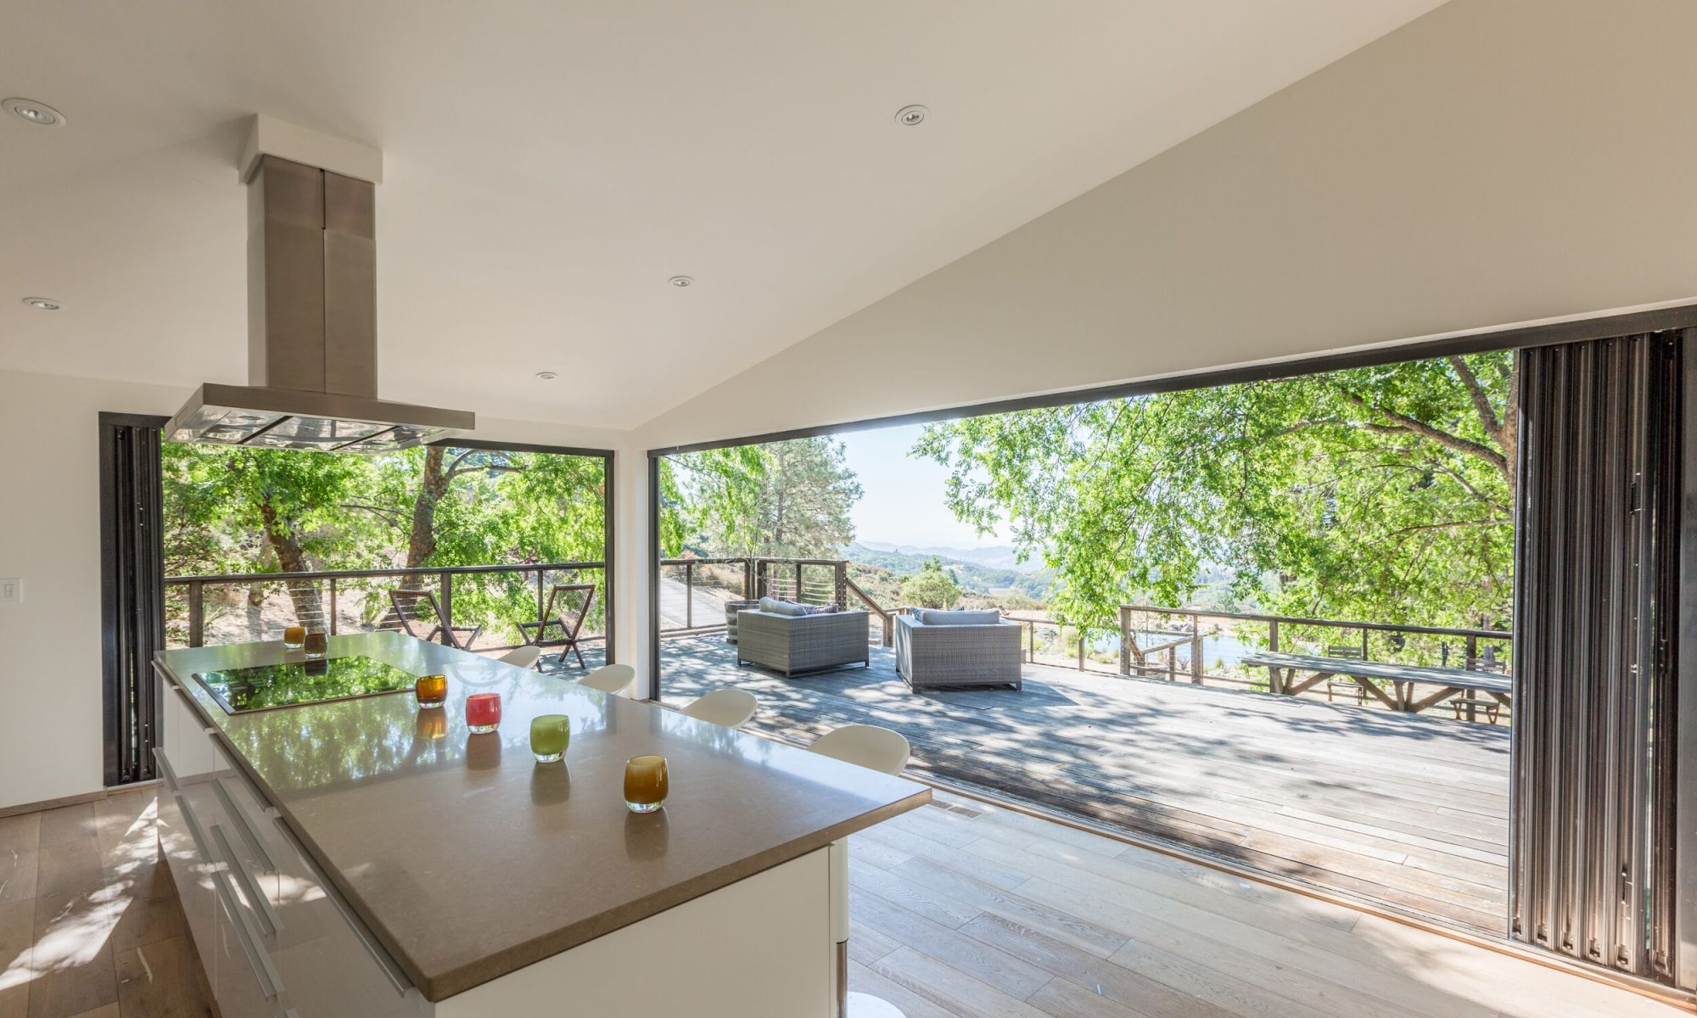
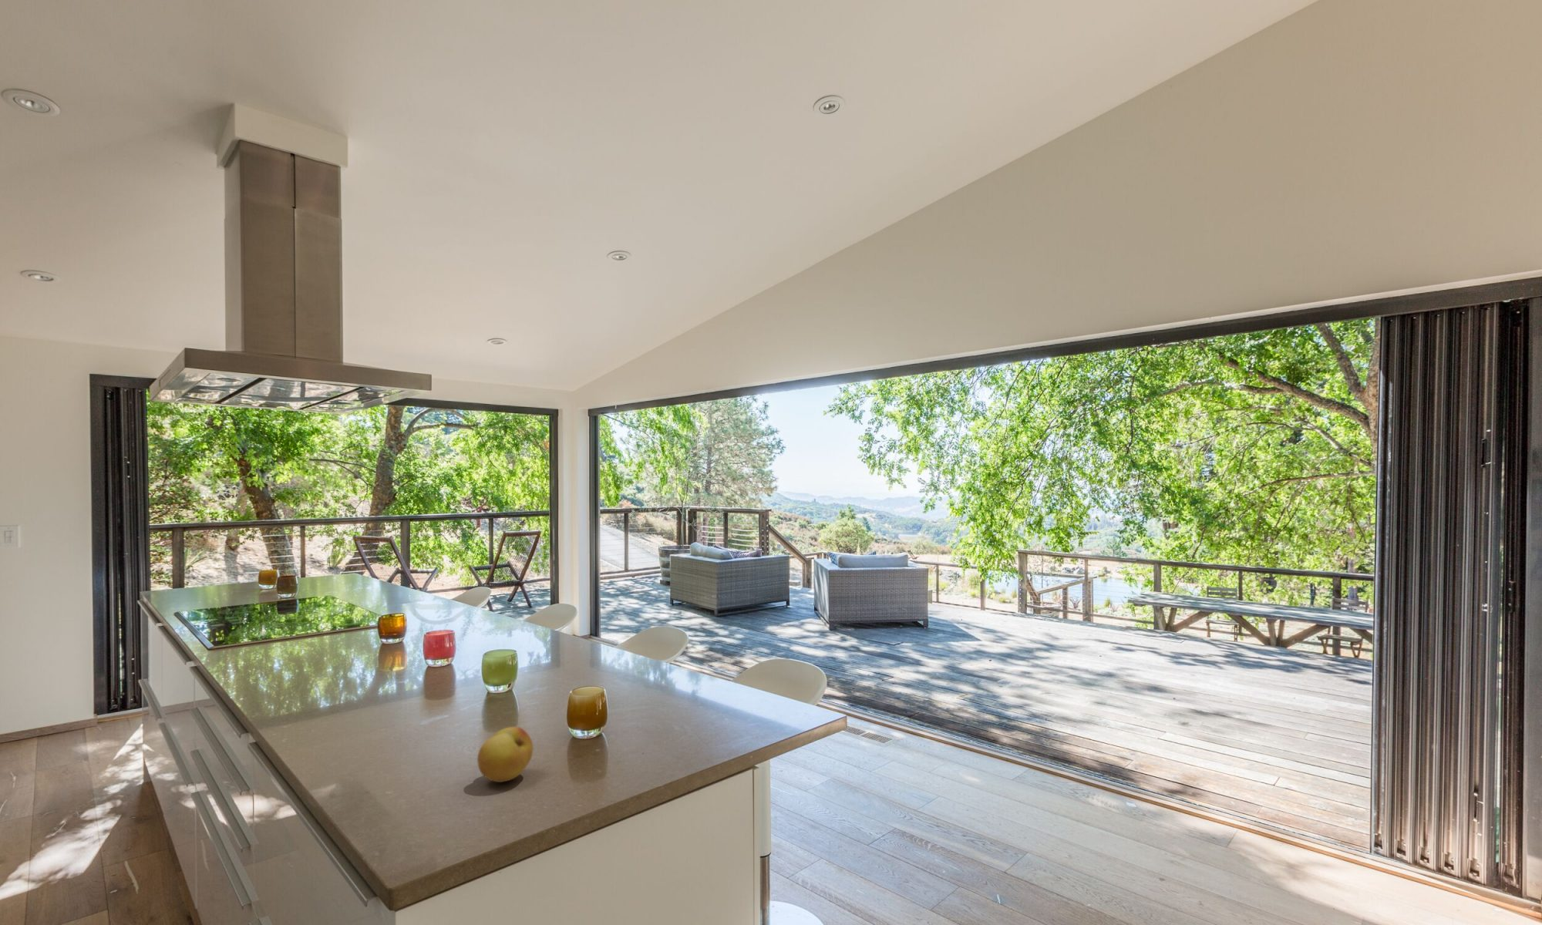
+ fruit [477,726,533,783]
